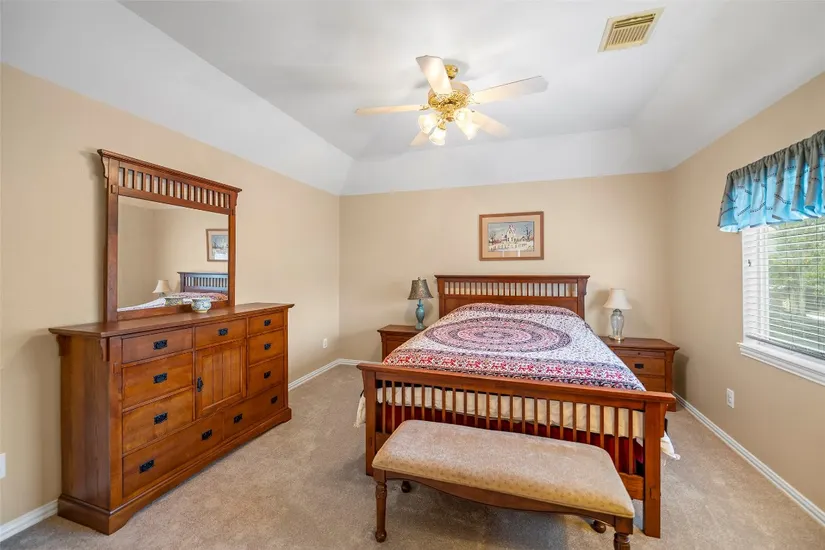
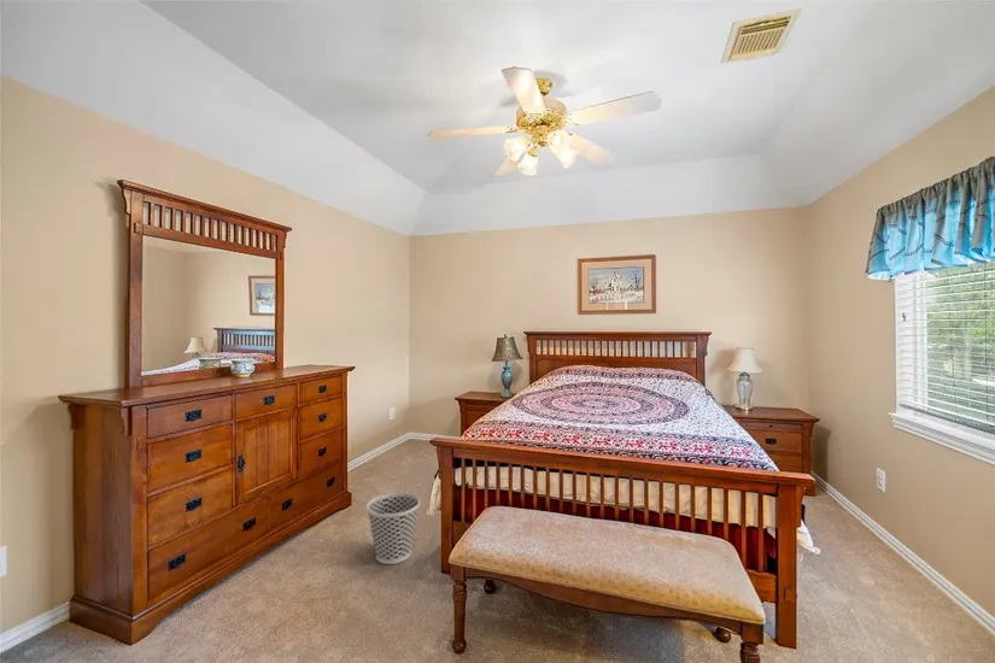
+ wastebasket [365,492,421,565]
